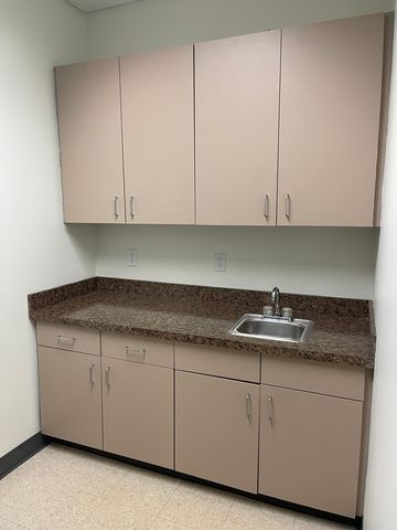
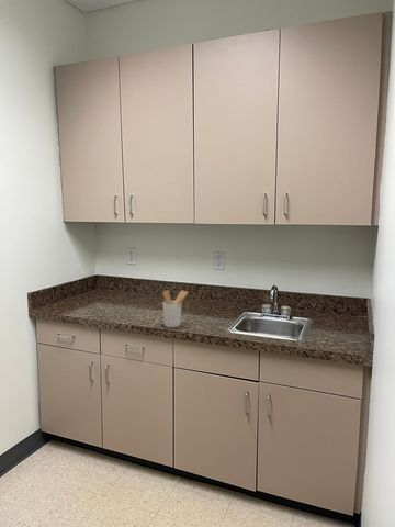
+ utensil holder [162,289,189,328]
